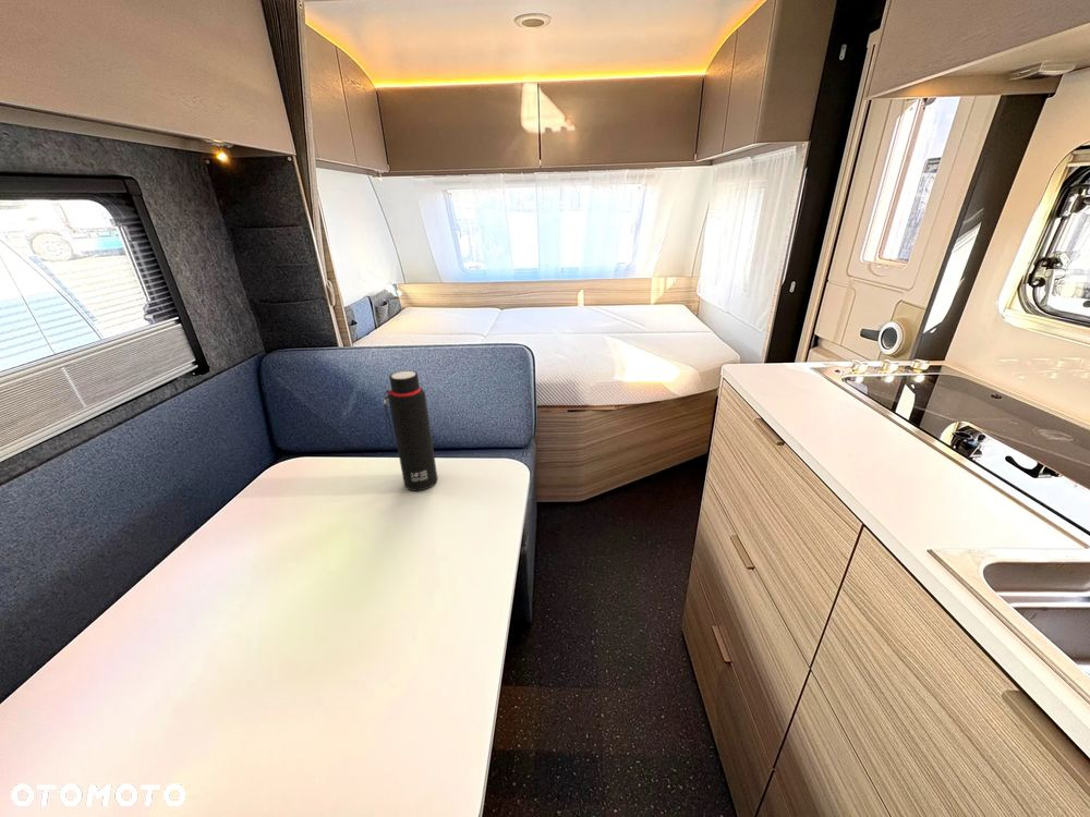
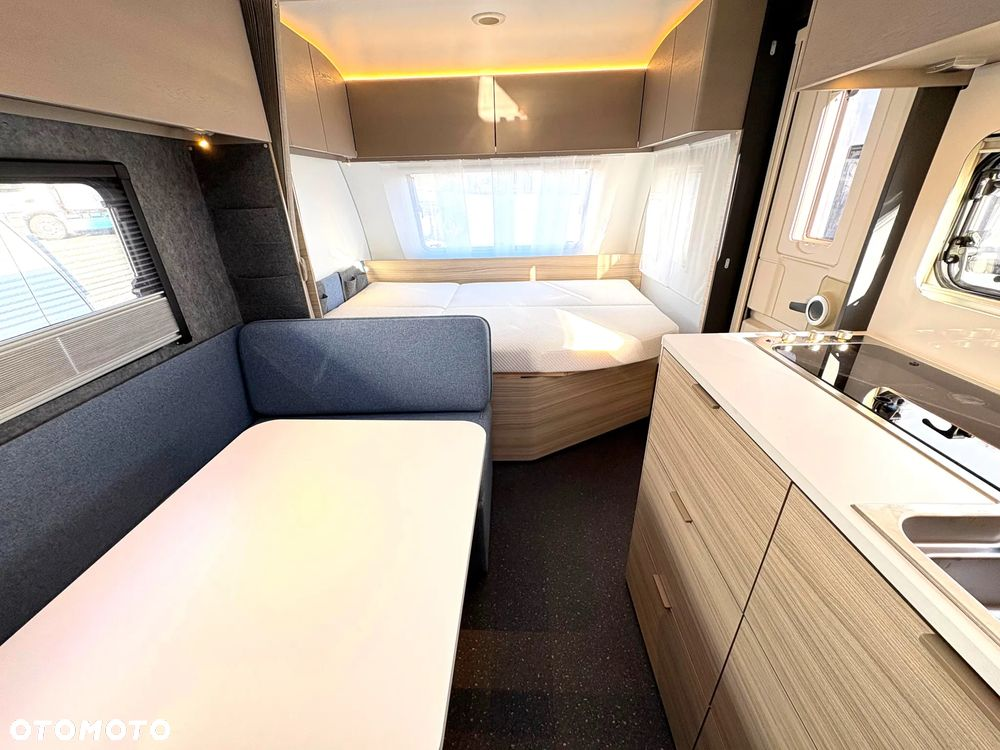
- water bottle [383,369,438,491]
